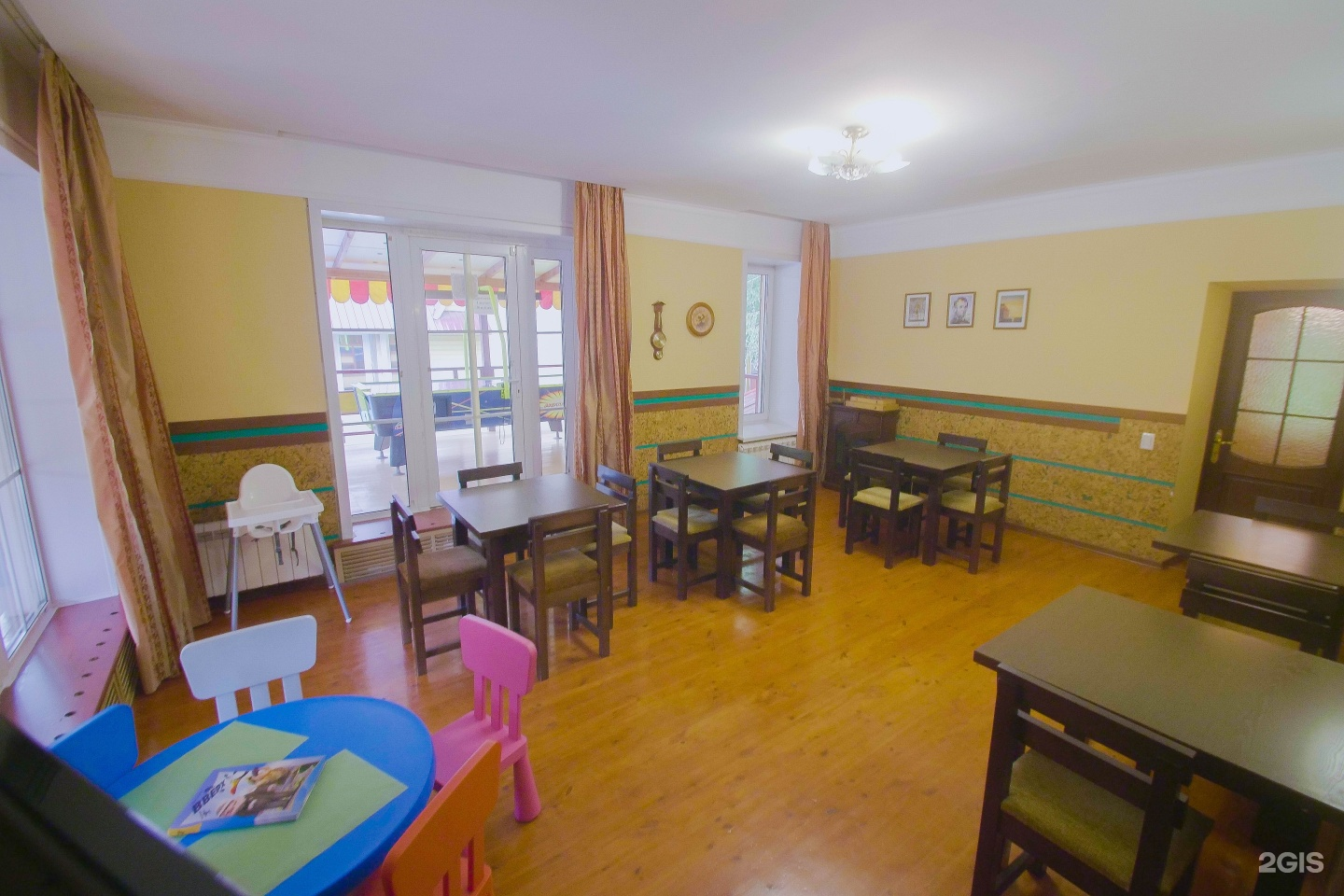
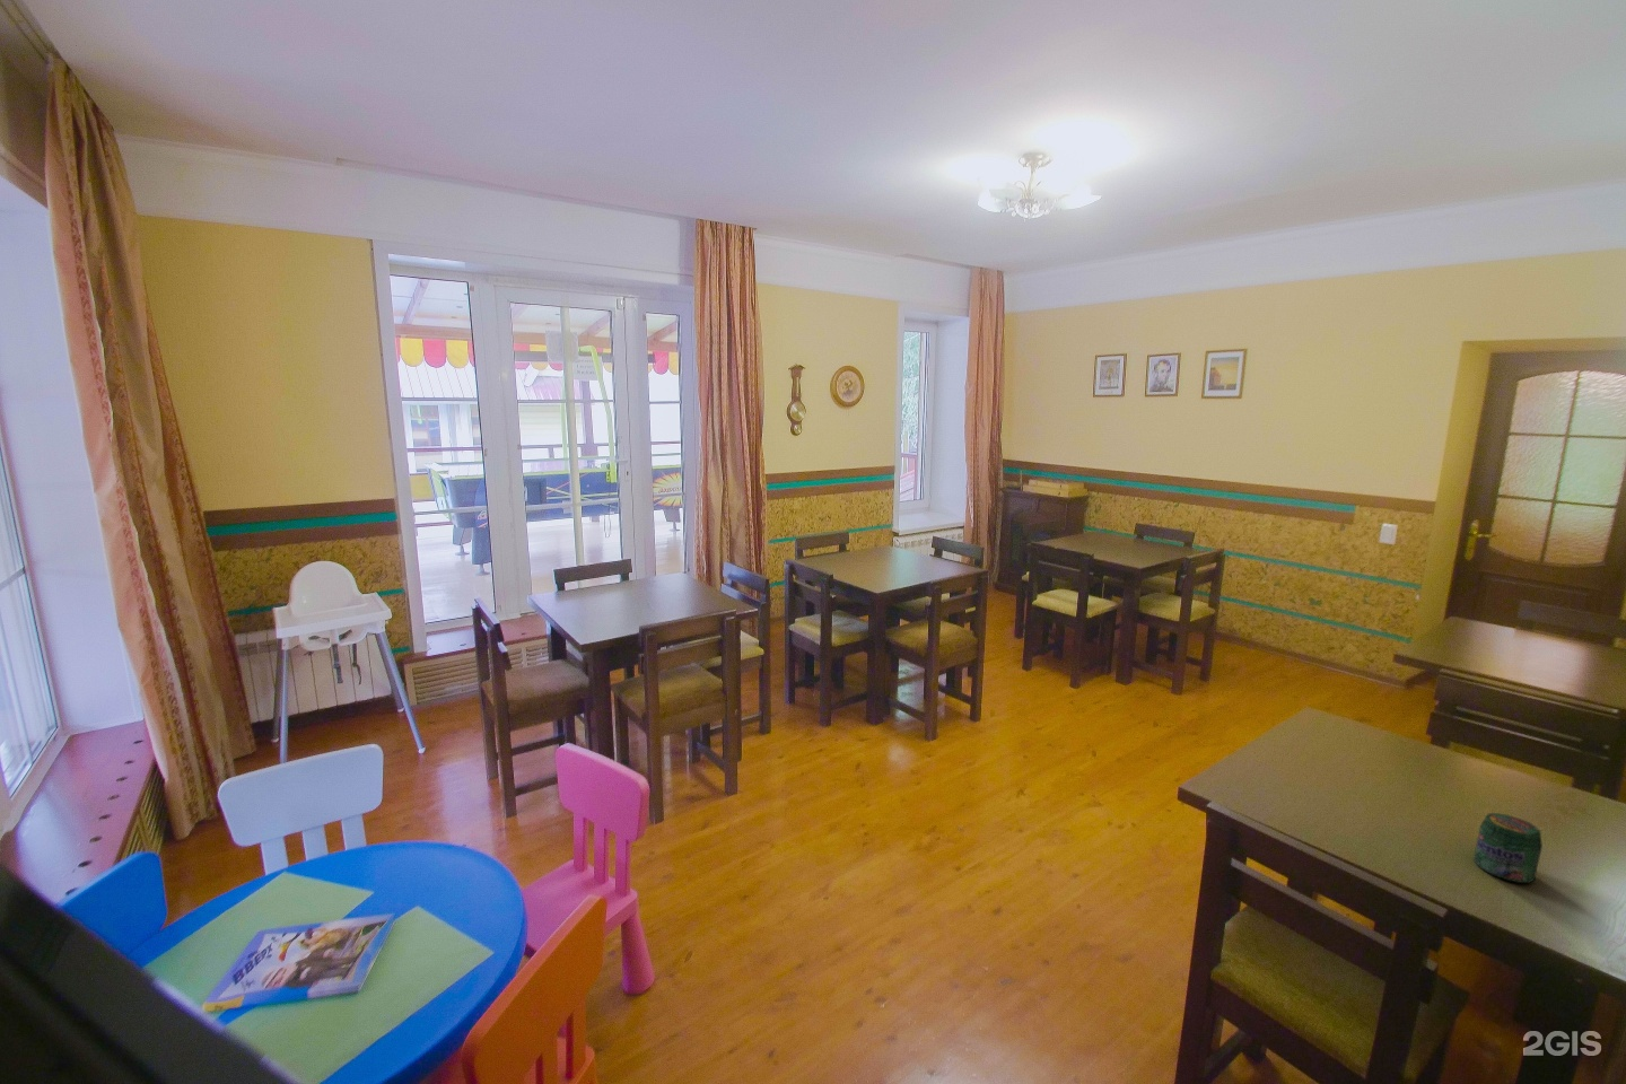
+ jar [1472,812,1544,884]
